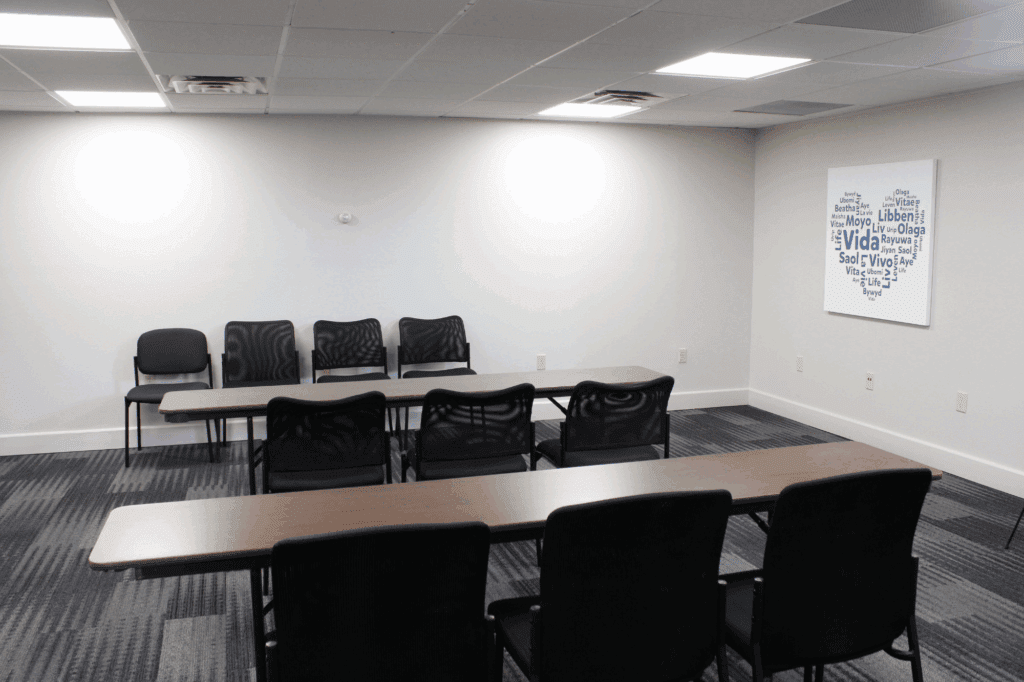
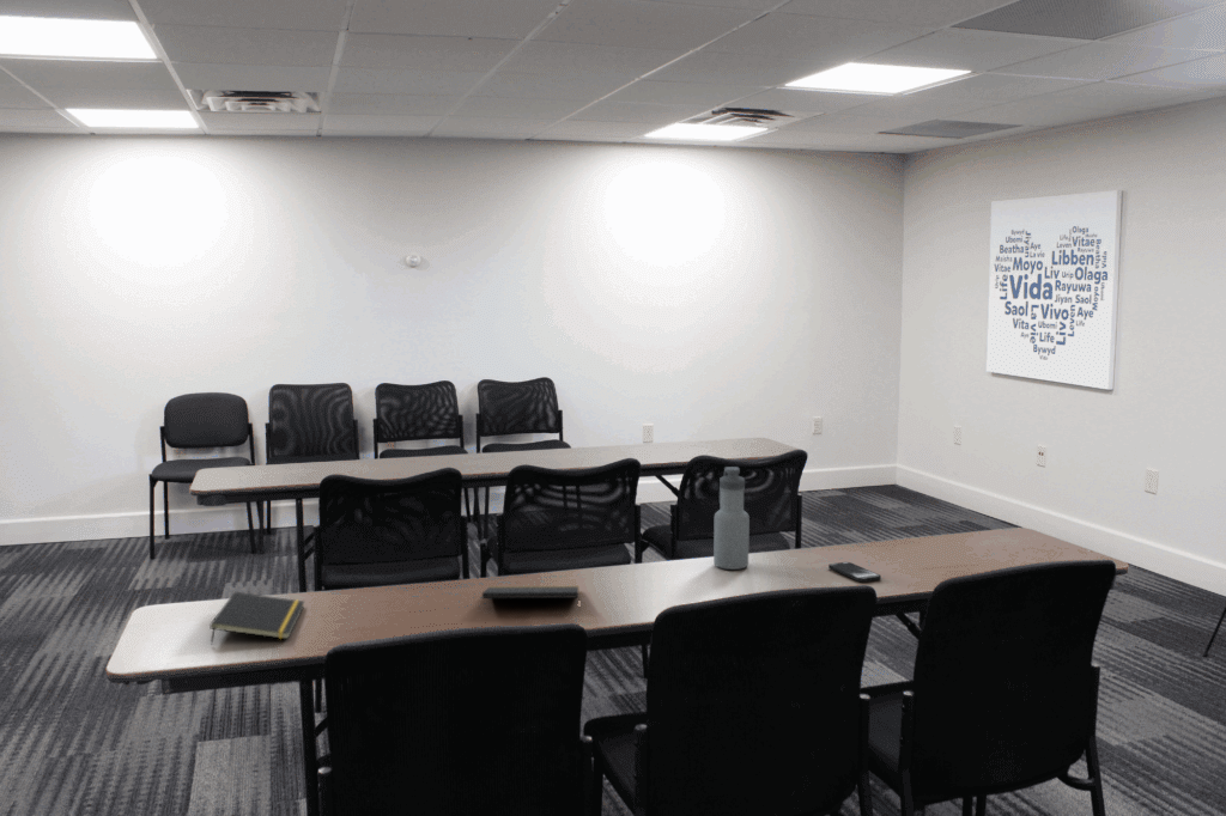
+ water bottle [712,465,751,571]
+ notepad [208,591,305,645]
+ smartphone [827,561,882,583]
+ notepad [481,585,582,611]
